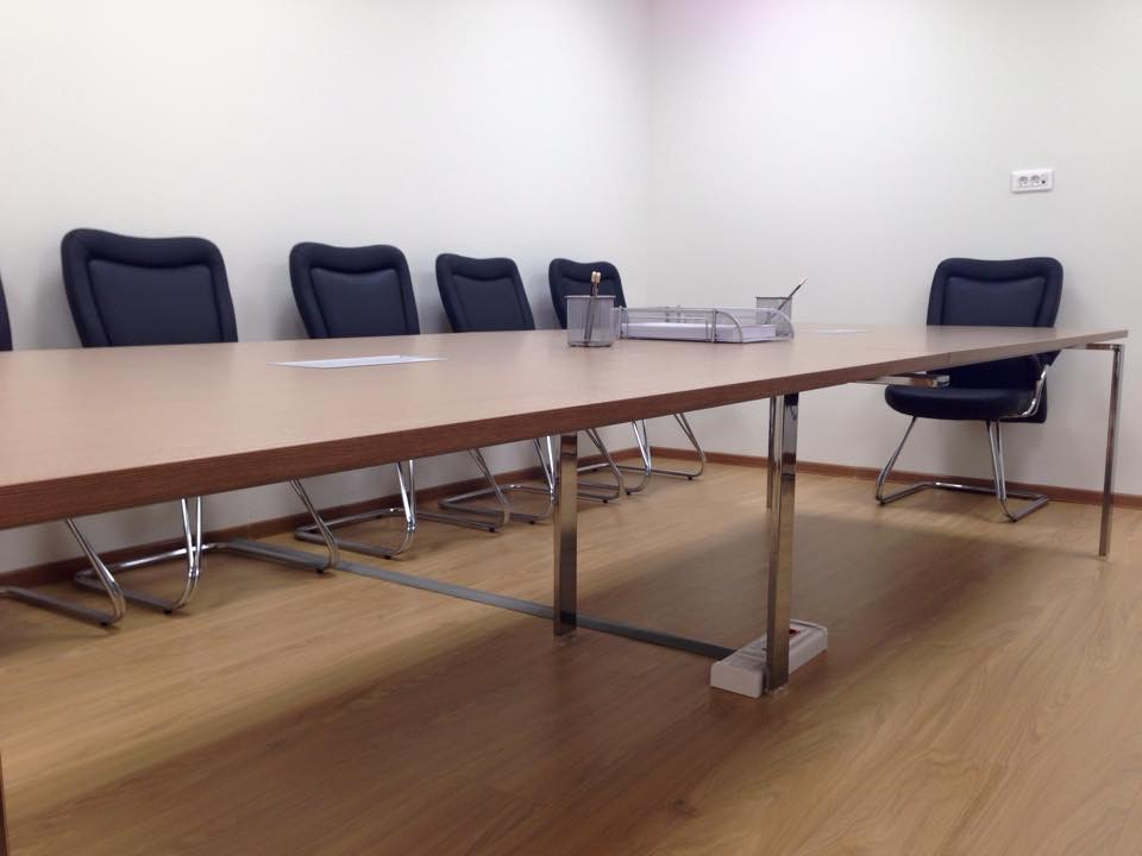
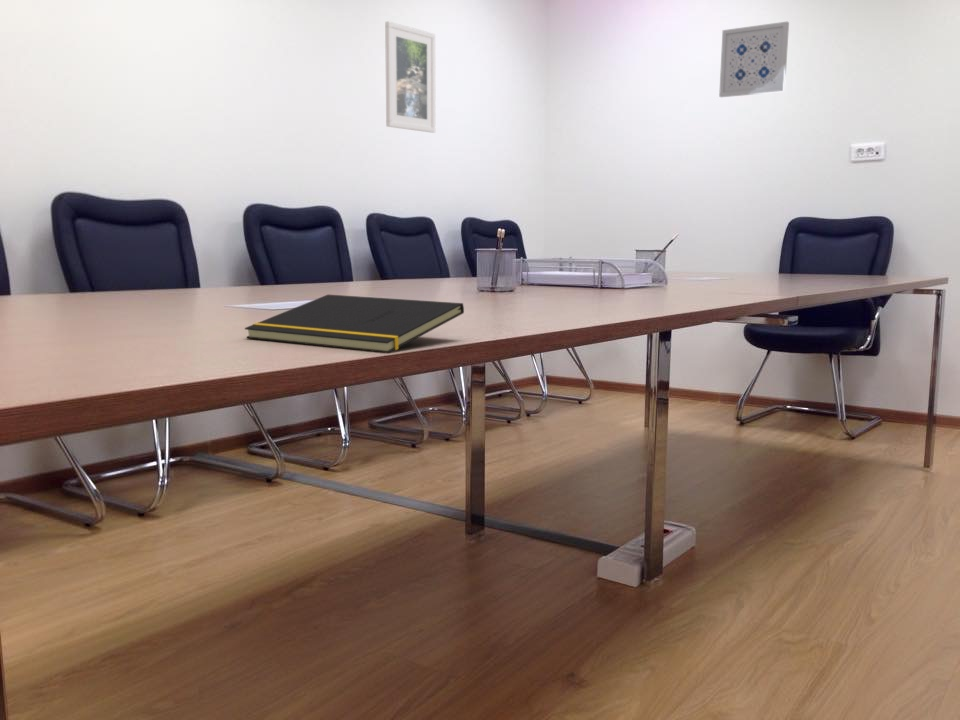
+ wall art [718,21,790,98]
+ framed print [384,20,436,134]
+ notepad [244,294,465,354]
